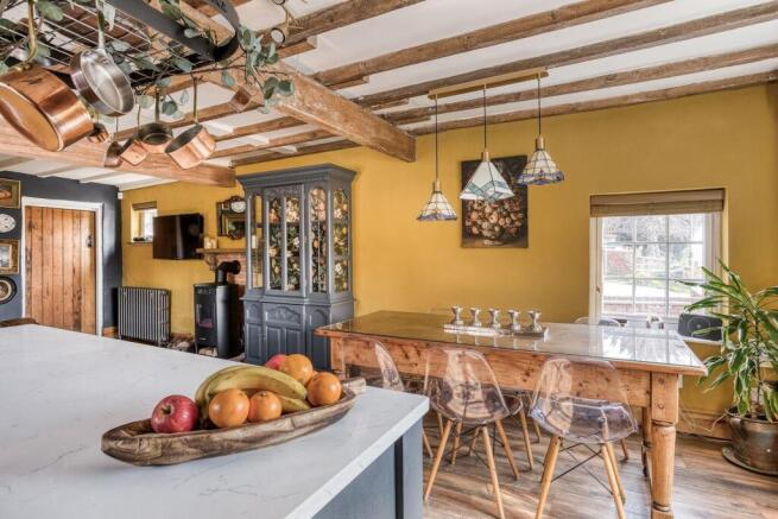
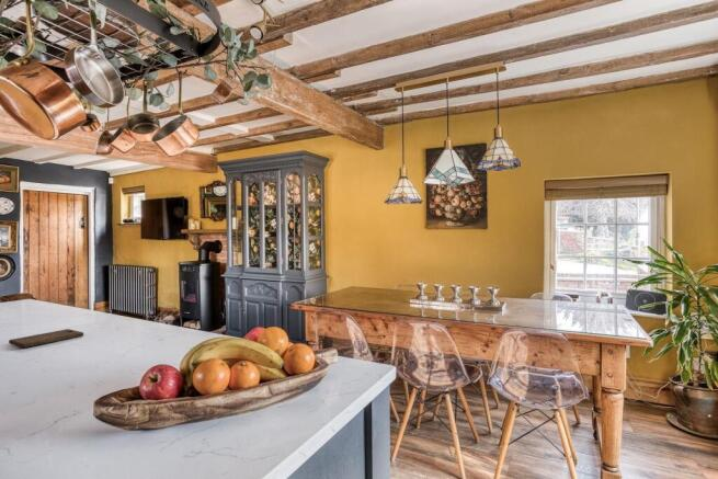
+ cutting board [8,328,84,349]
